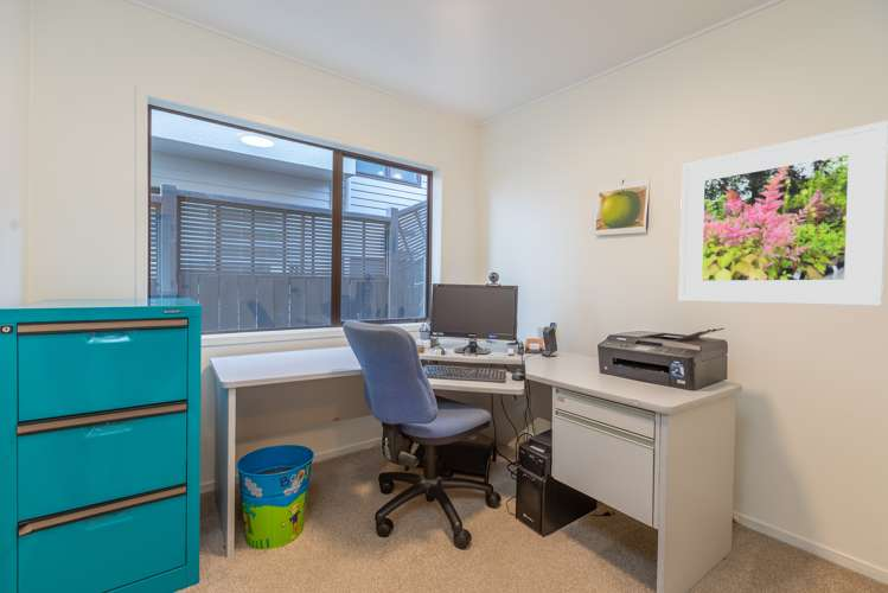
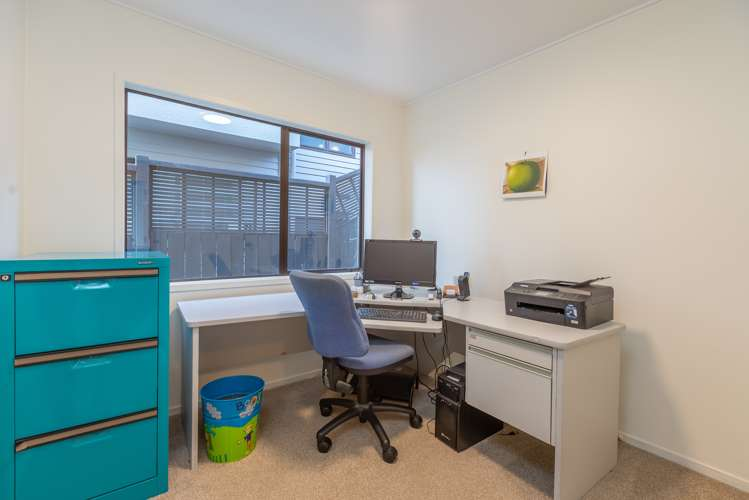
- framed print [678,120,888,307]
